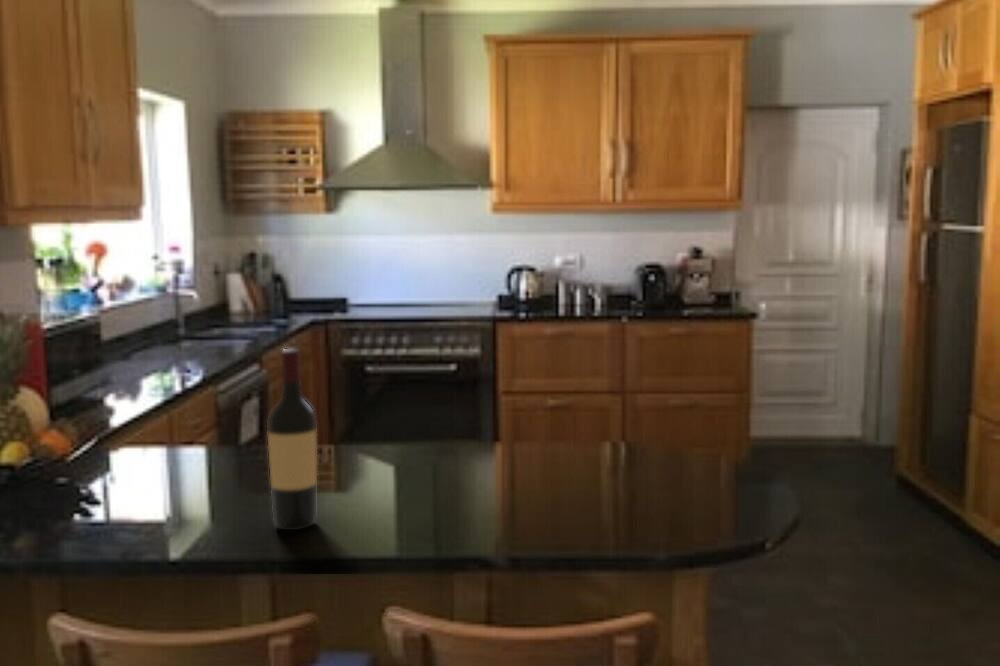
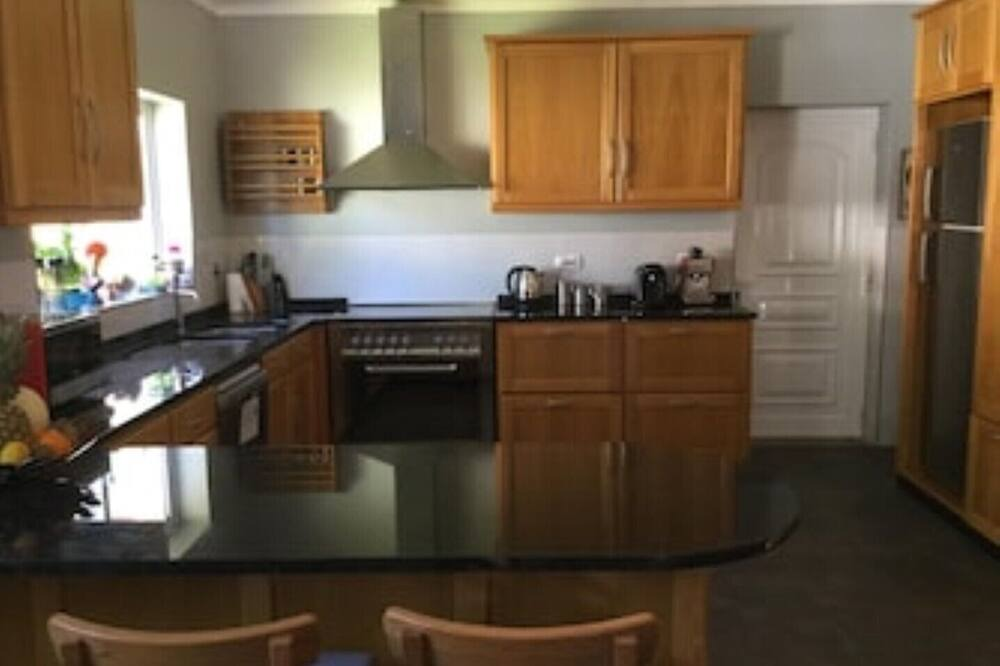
- wine bottle [266,348,318,531]
